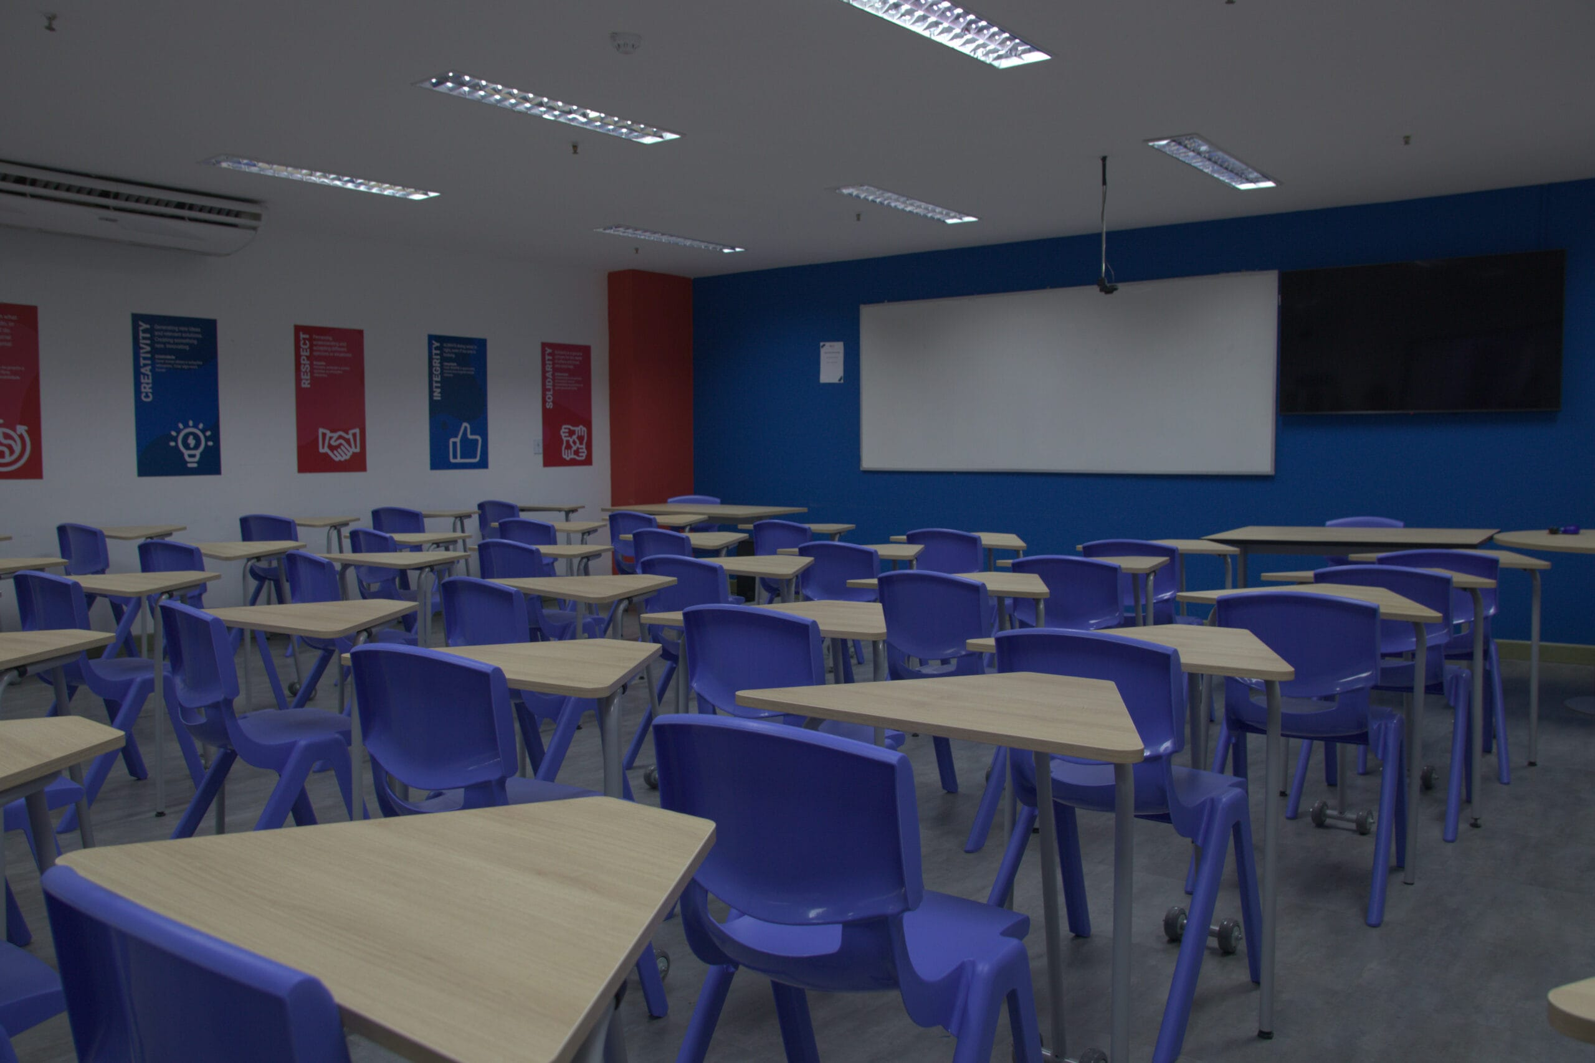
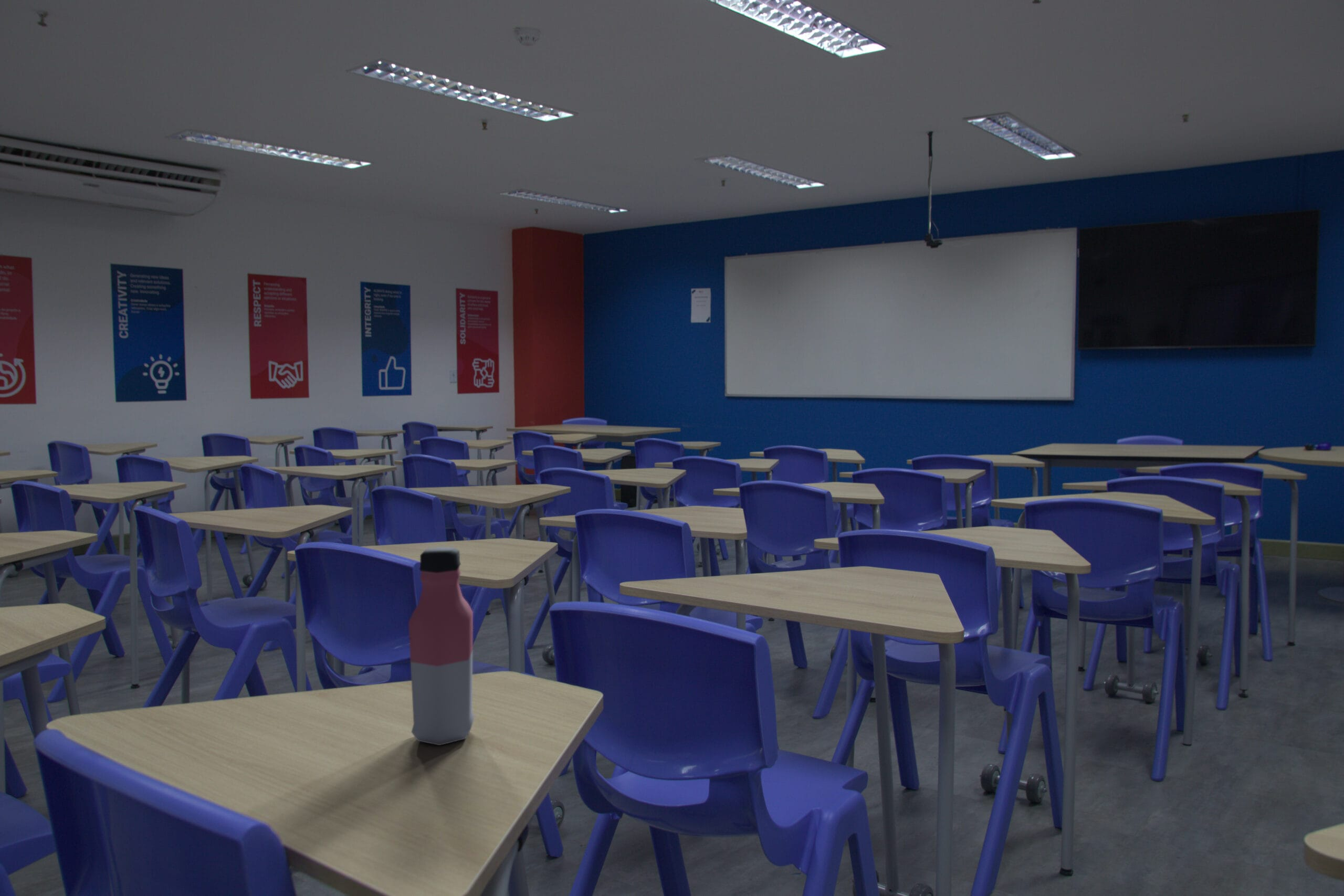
+ water bottle [408,546,475,746]
